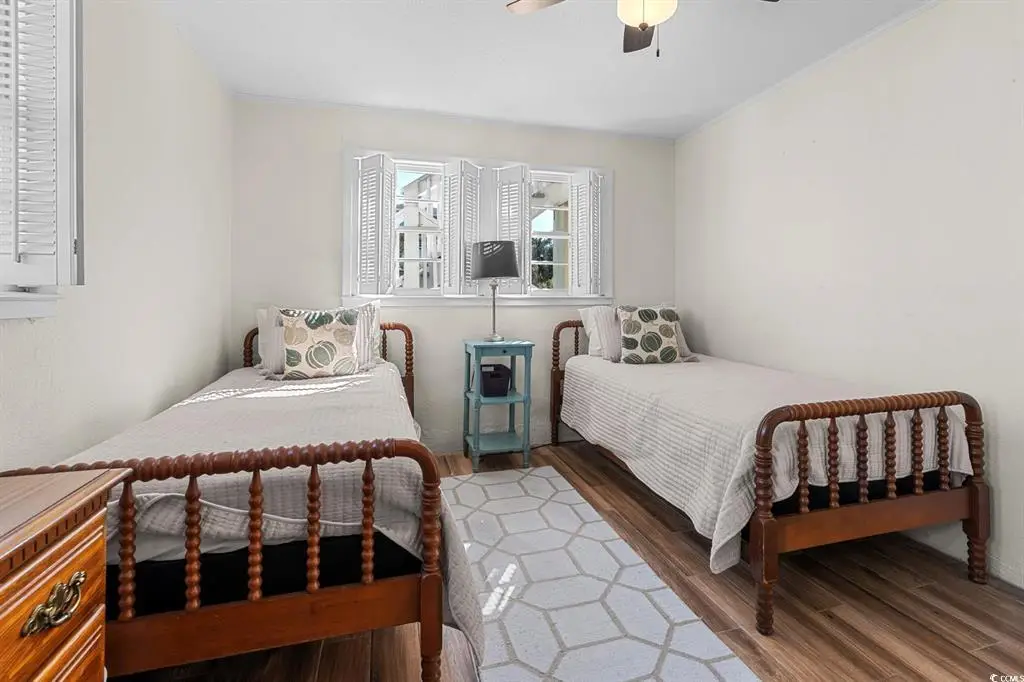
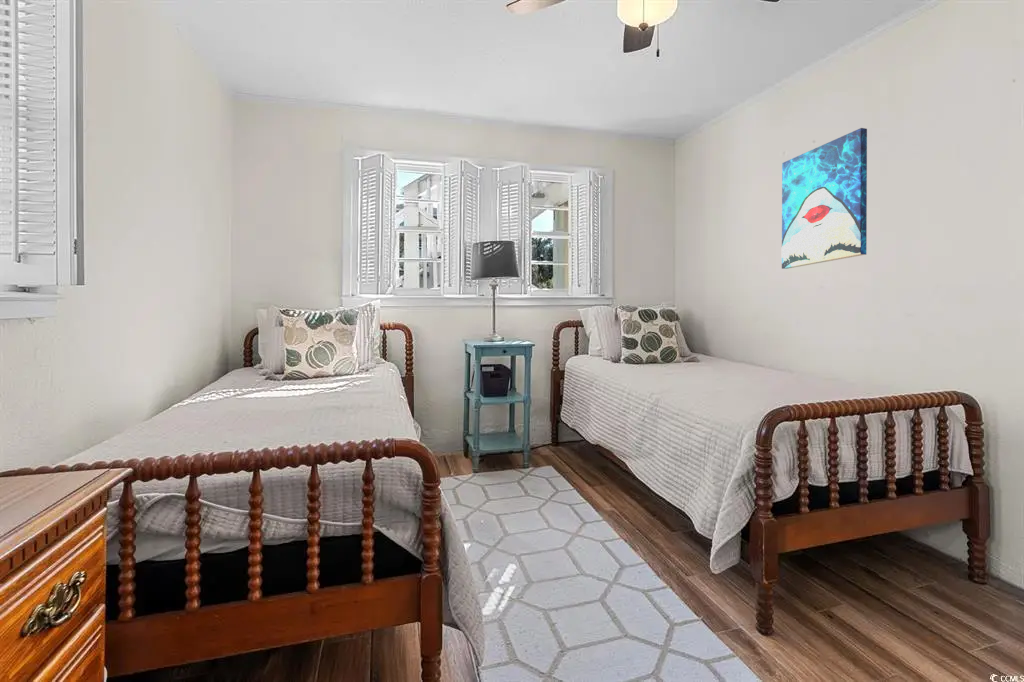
+ wall art [781,127,868,270]
